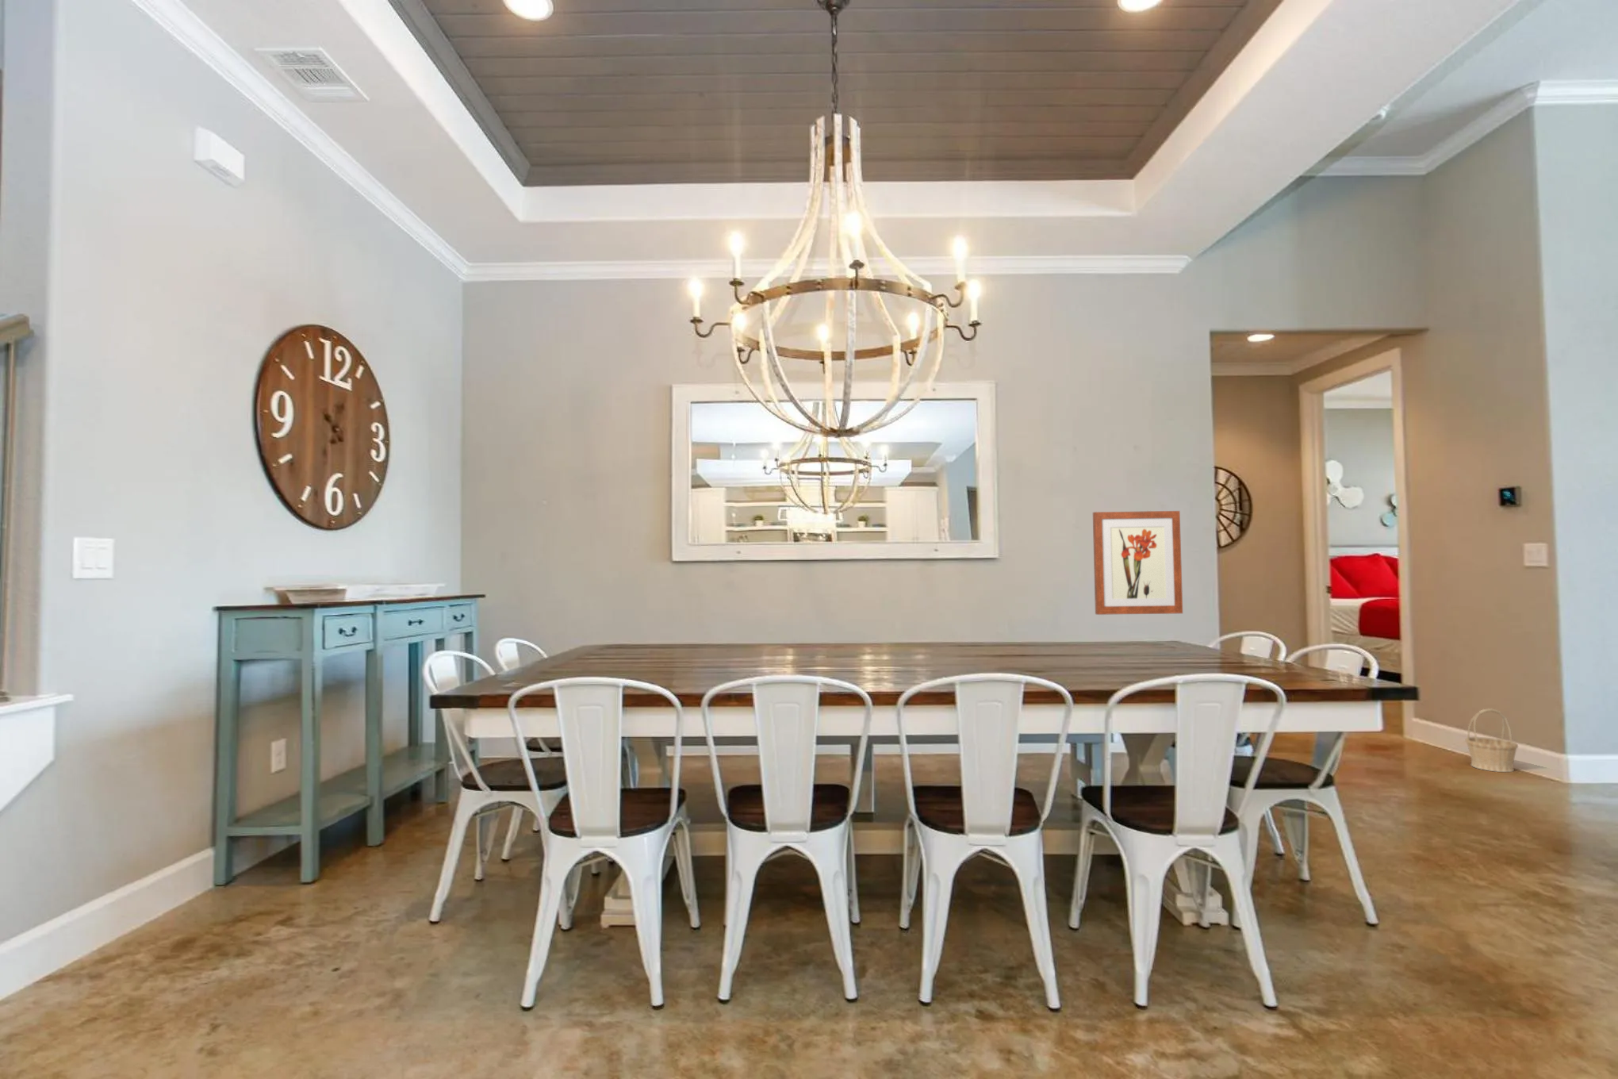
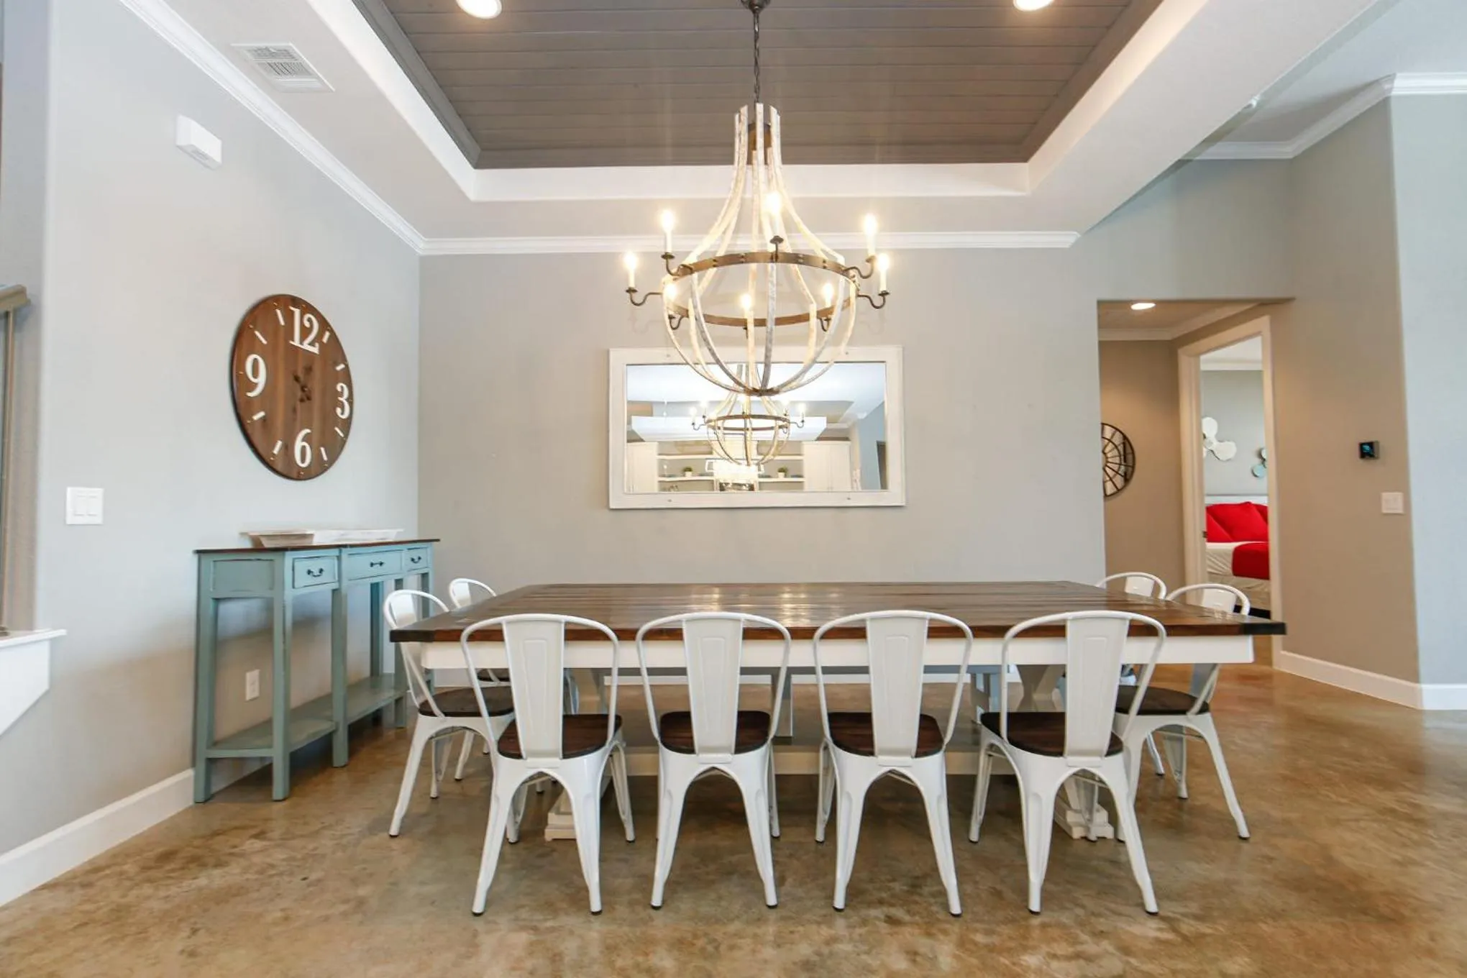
- wall art [1092,511,1183,615]
- basket [1464,708,1519,773]
